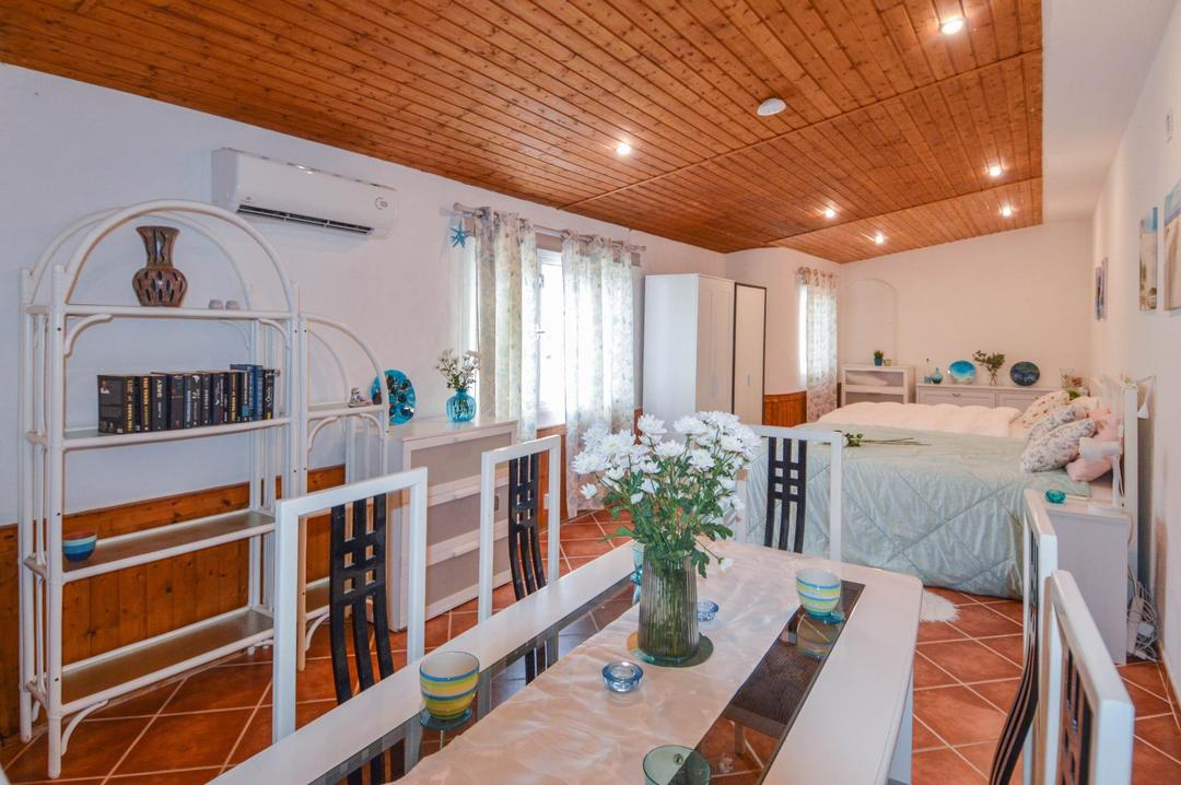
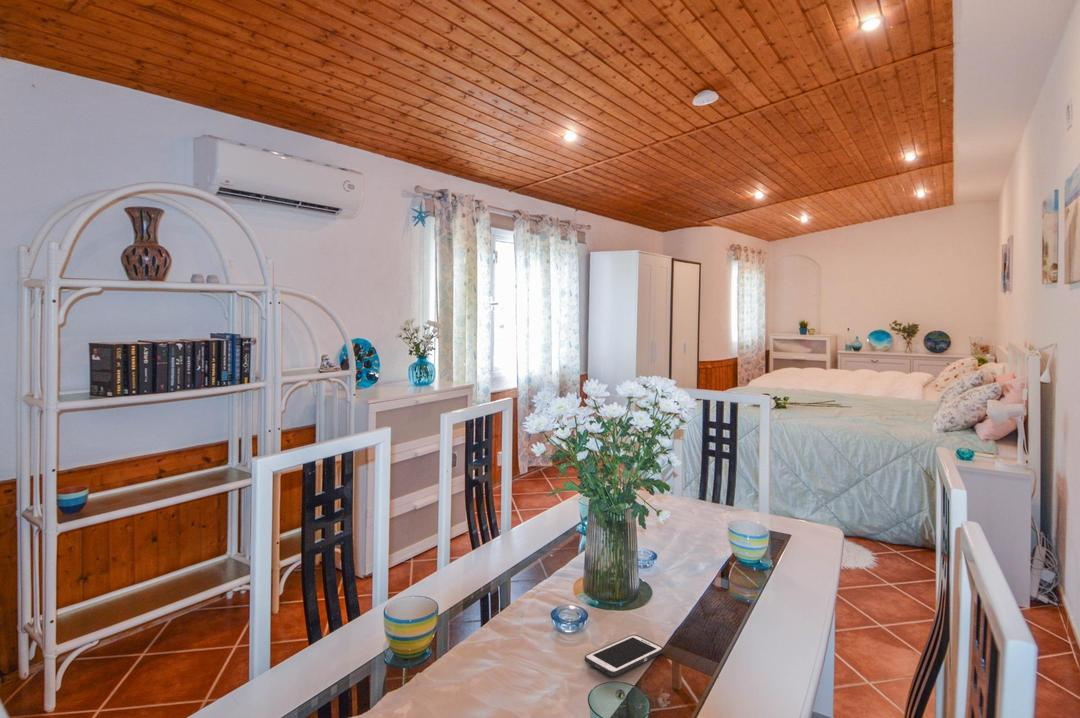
+ cell phone [584,634,664,677]
